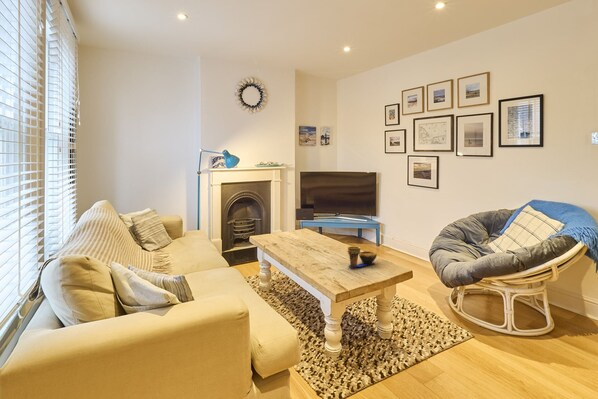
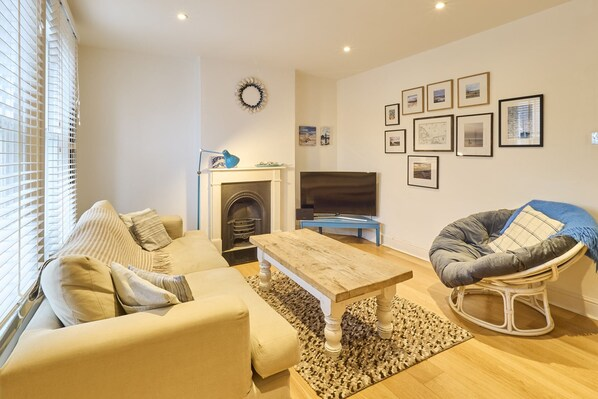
- decorative bowl [347,245,378,268]
